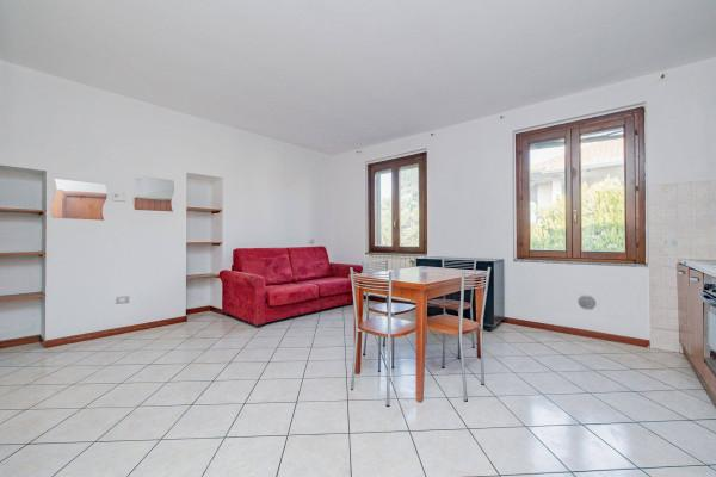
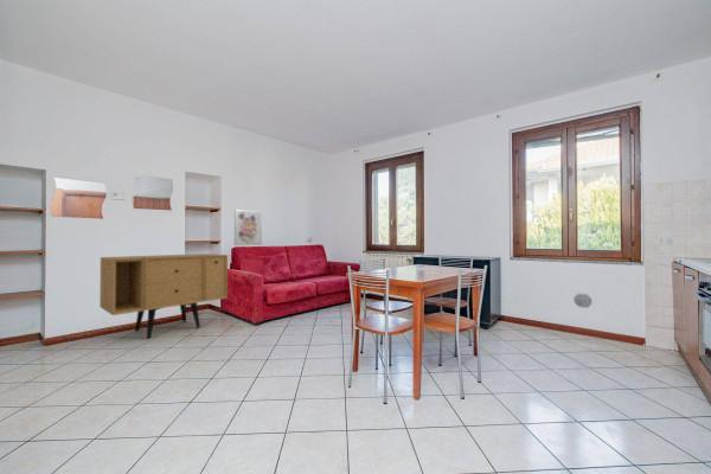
+ wall art [233,209,263,246]
+ sideboard [98,252,229,340]
